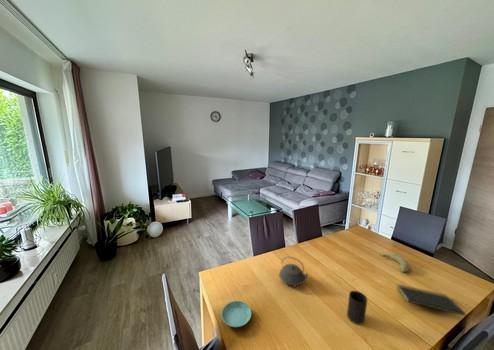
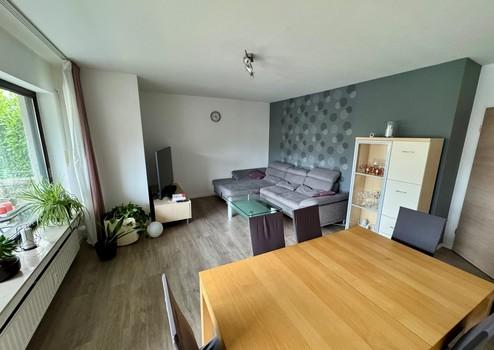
- cup [346,290,368,326]
- saucer [220,300,252,328]
- banana [379,253,410,273]
- teapot [278,256,310,287]
- notepad [396,283,467,323]
